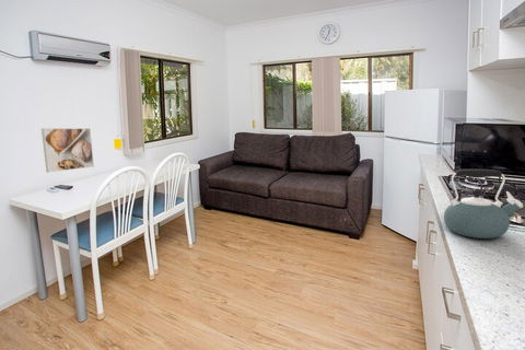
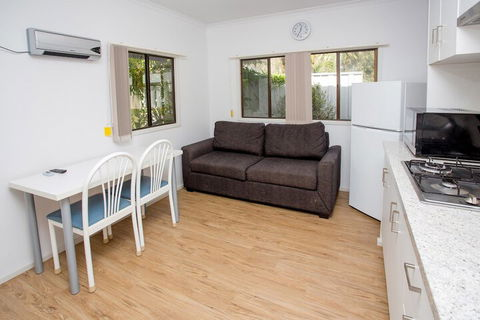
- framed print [40,127,95,174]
- kettle [443,168,524,240]
